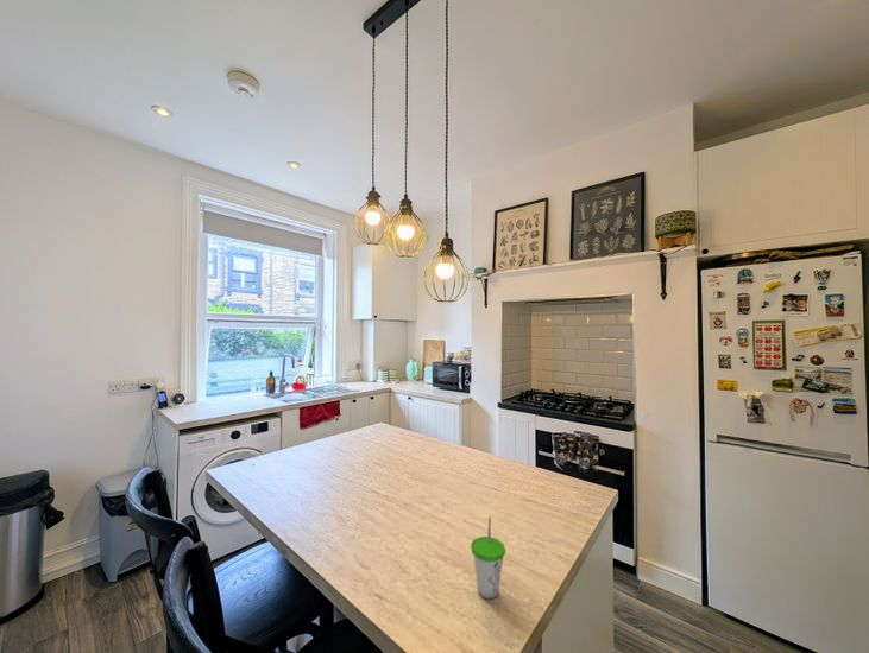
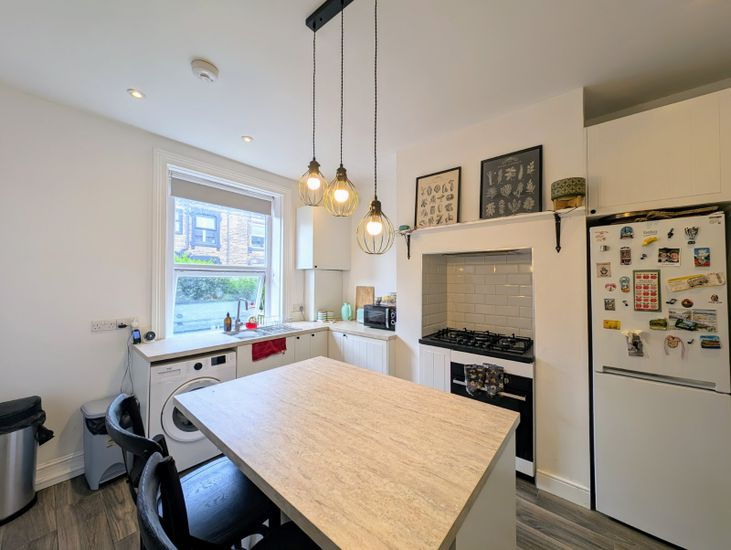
- cup [470,515,506,600]
